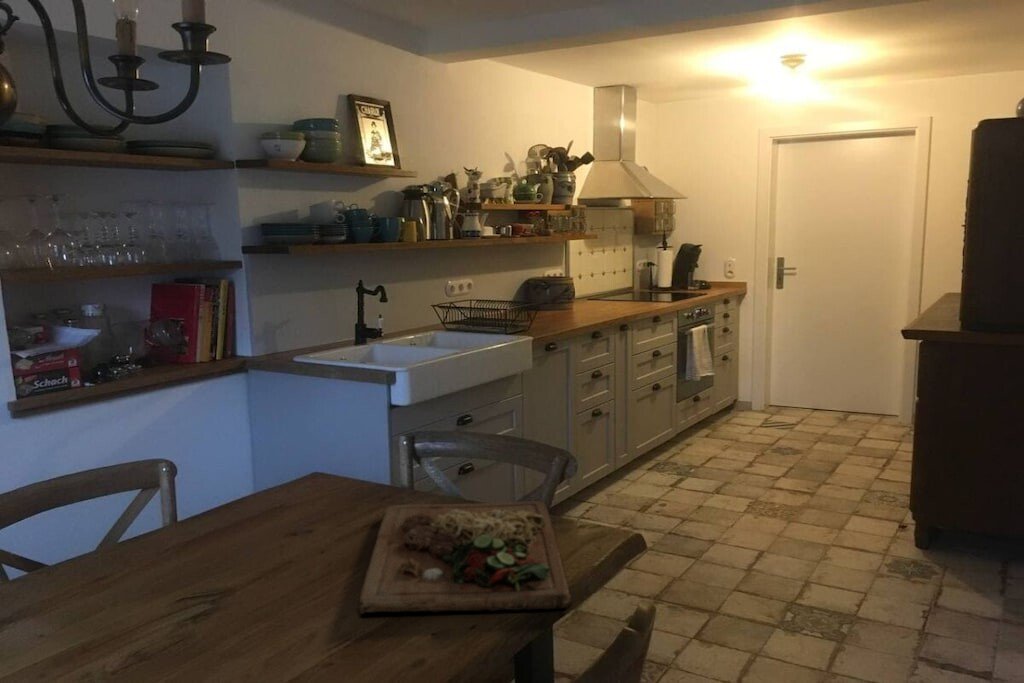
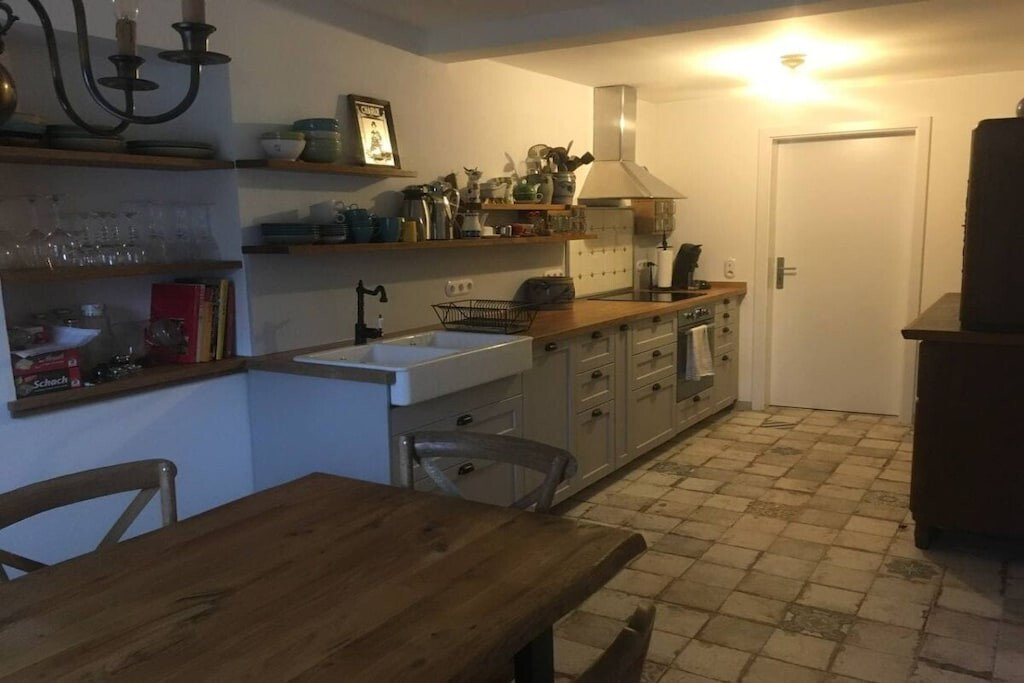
- cutting board [357,500,572,616]
